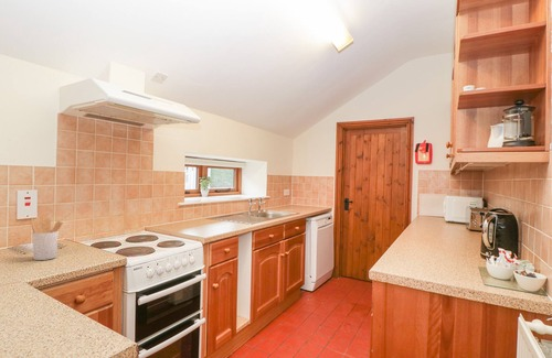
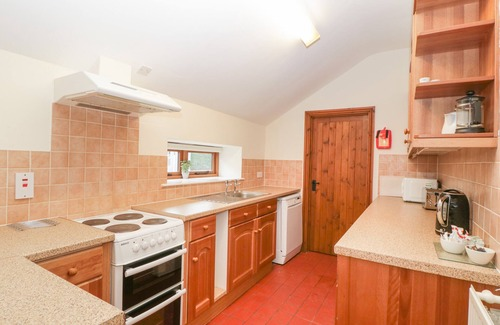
- utensil holder [29,217,64,261]
